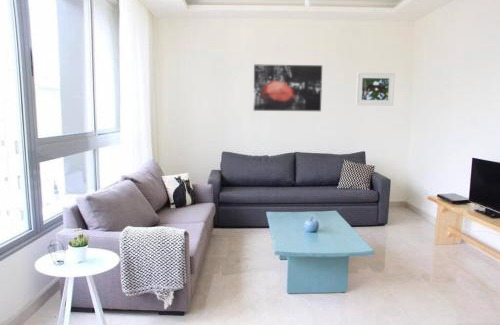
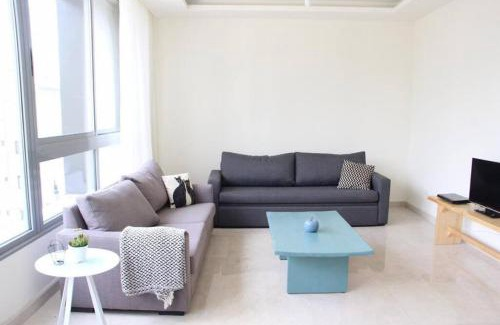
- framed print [355,72,396,107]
- wall art [253,63,323,112]
